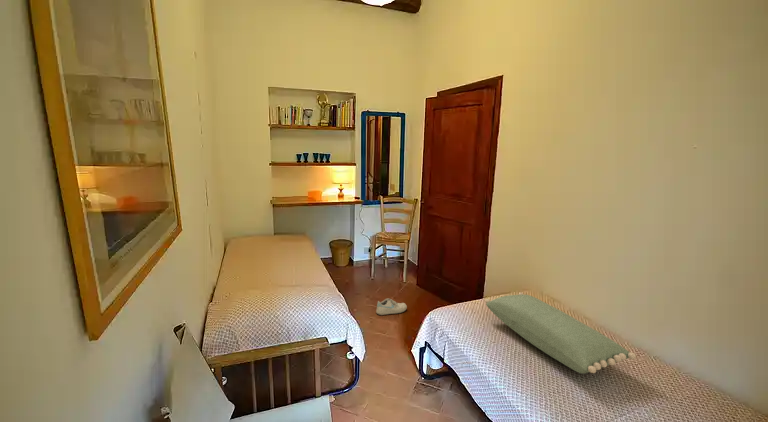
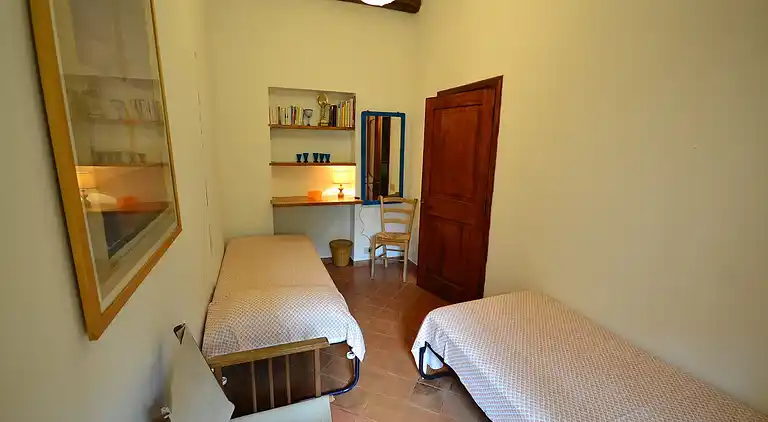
- pillow [484,291,637,374]
- shoe [376,297,408,316]
